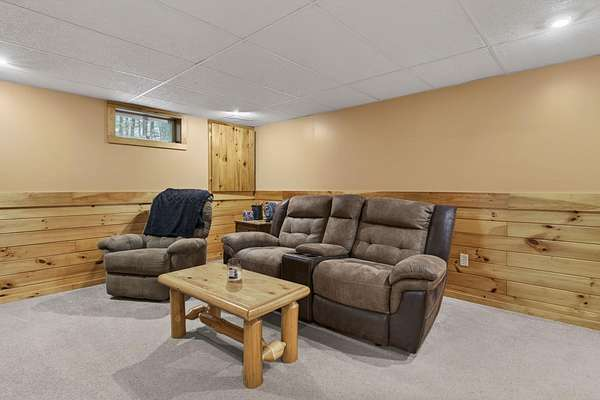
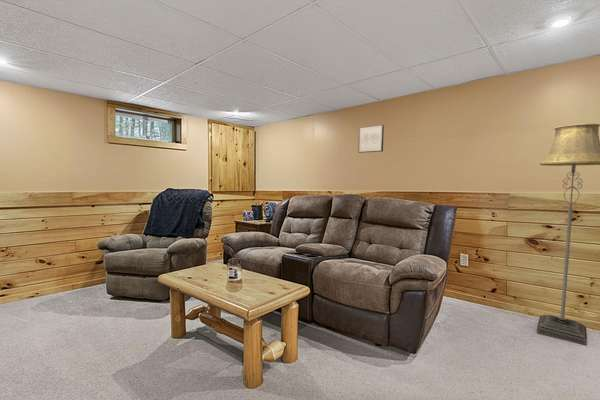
+ wall art [357,124,385,154]
+ floor lamp [536,122,600,347]
